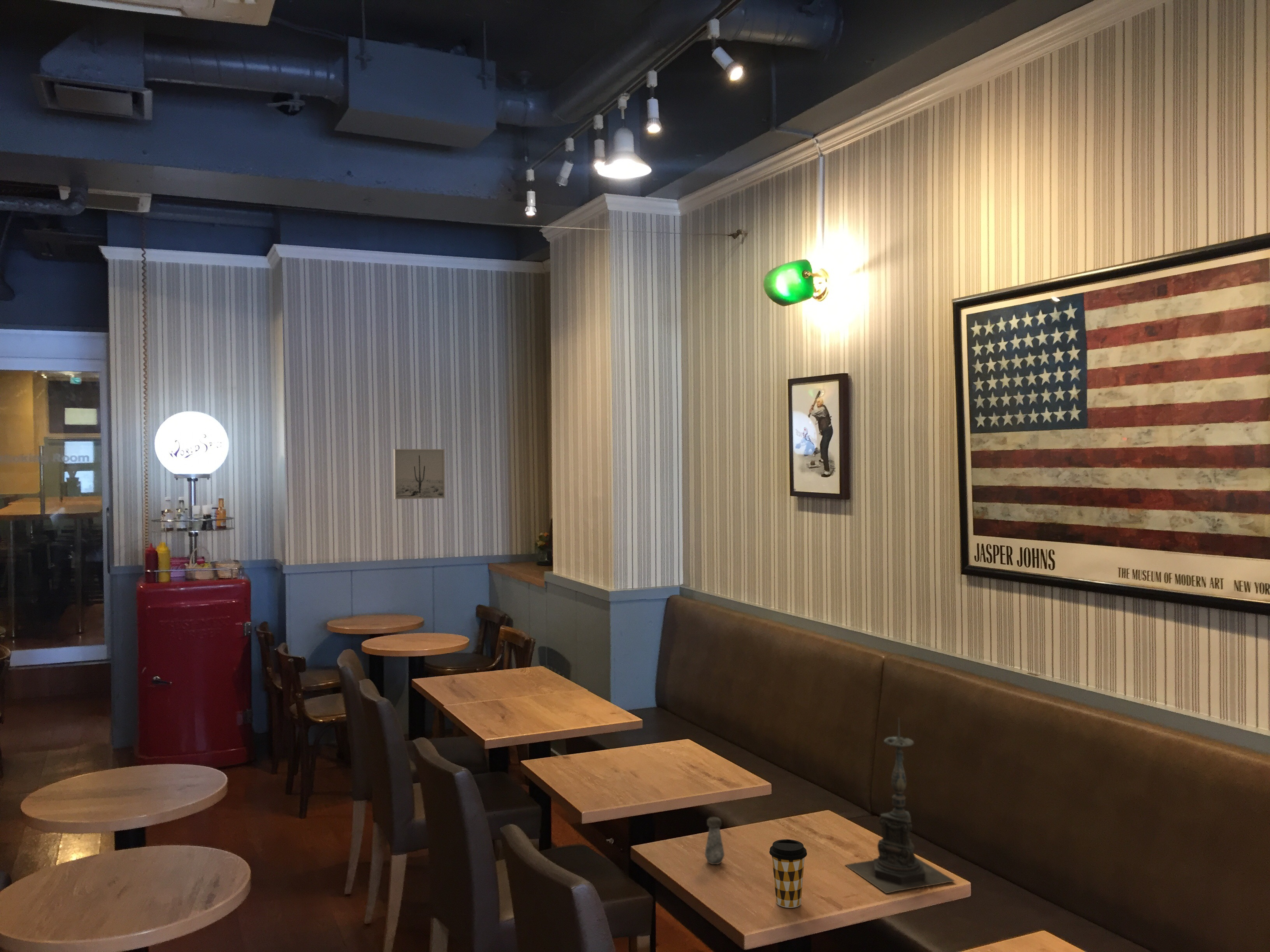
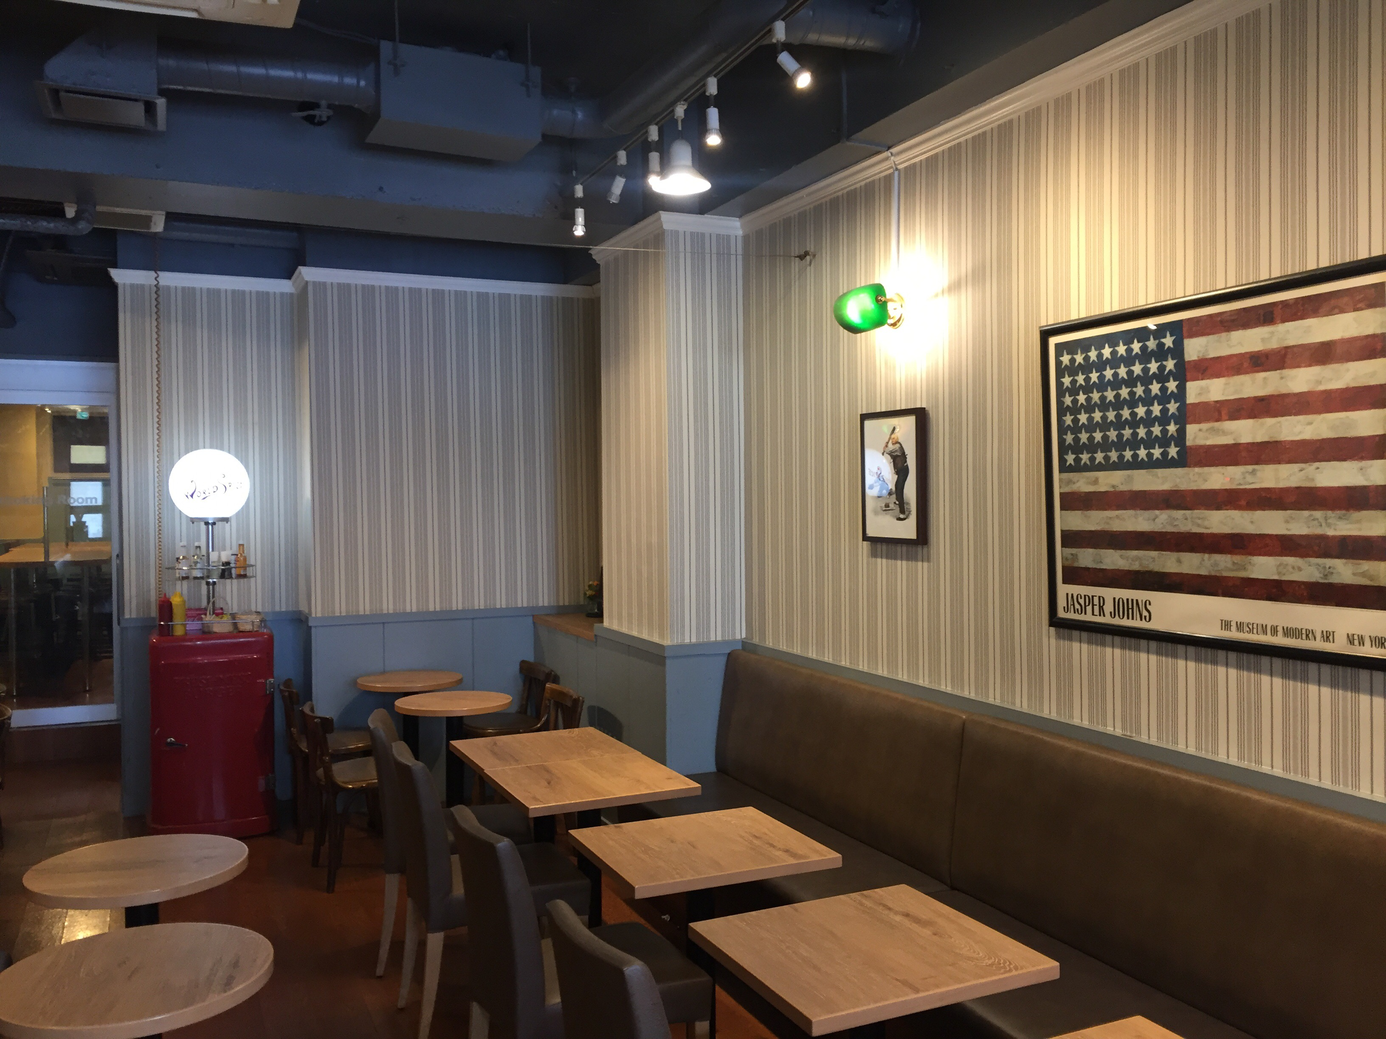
- salt shaker [704,817,725,865]
- candle holder [844,717,956,894]
- wall art [393,449,445,500]
- coffee cup [769,839,807,908]
